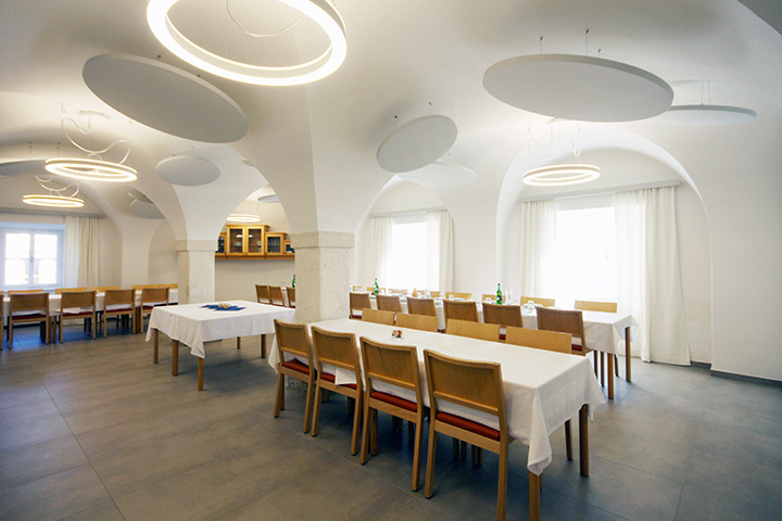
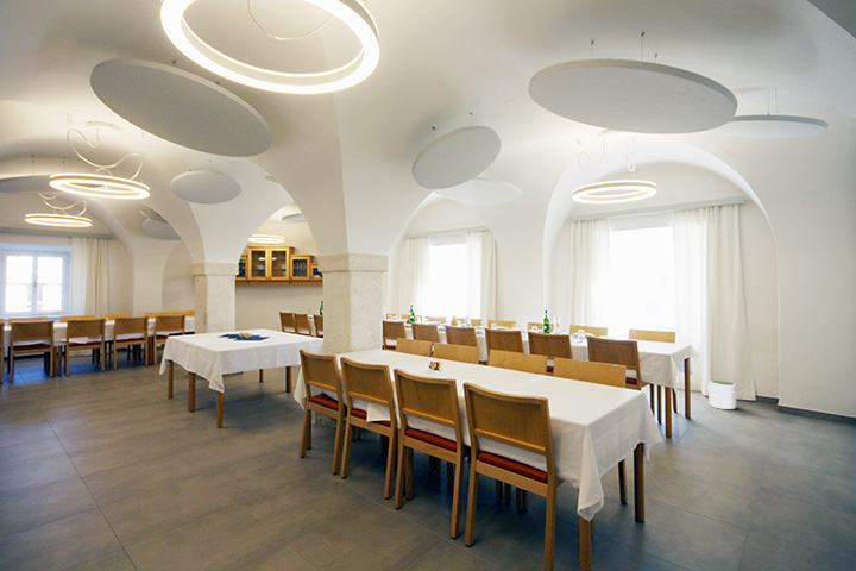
+ plant pot [707,379,737,410]
